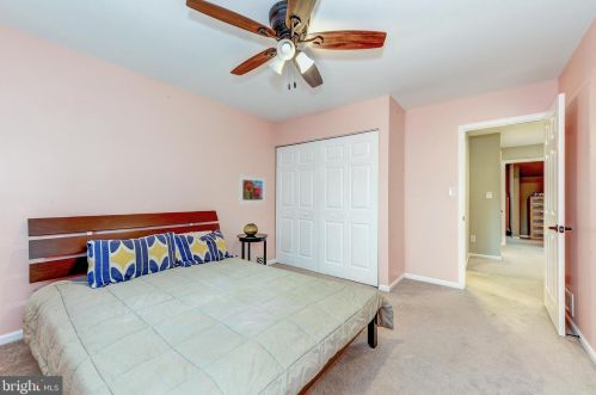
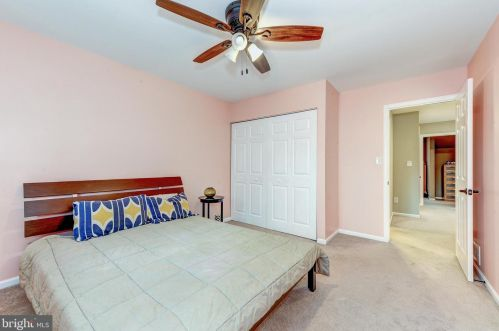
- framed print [236,173,268,206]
